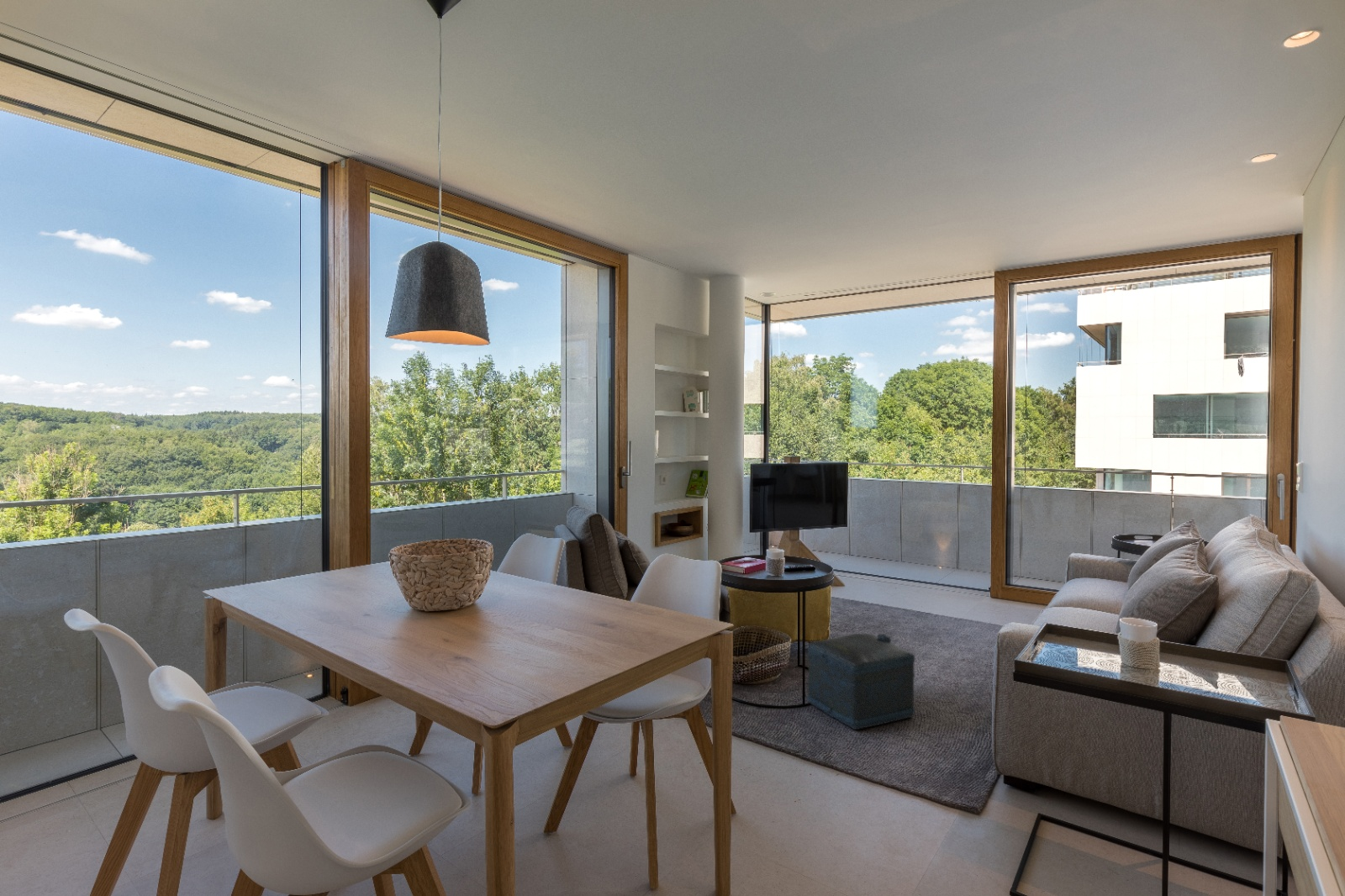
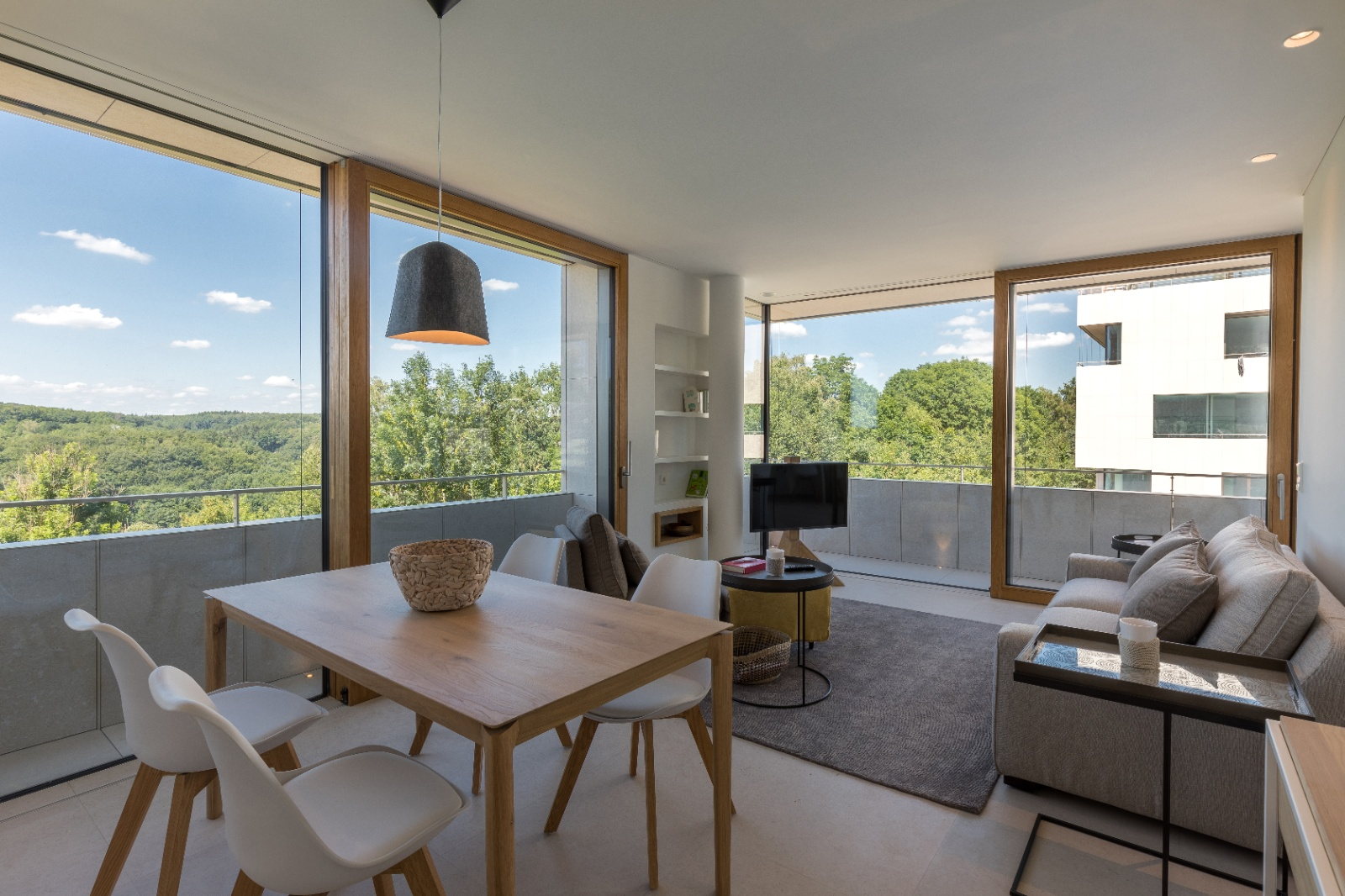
- ottoman [806,633,915,730]
